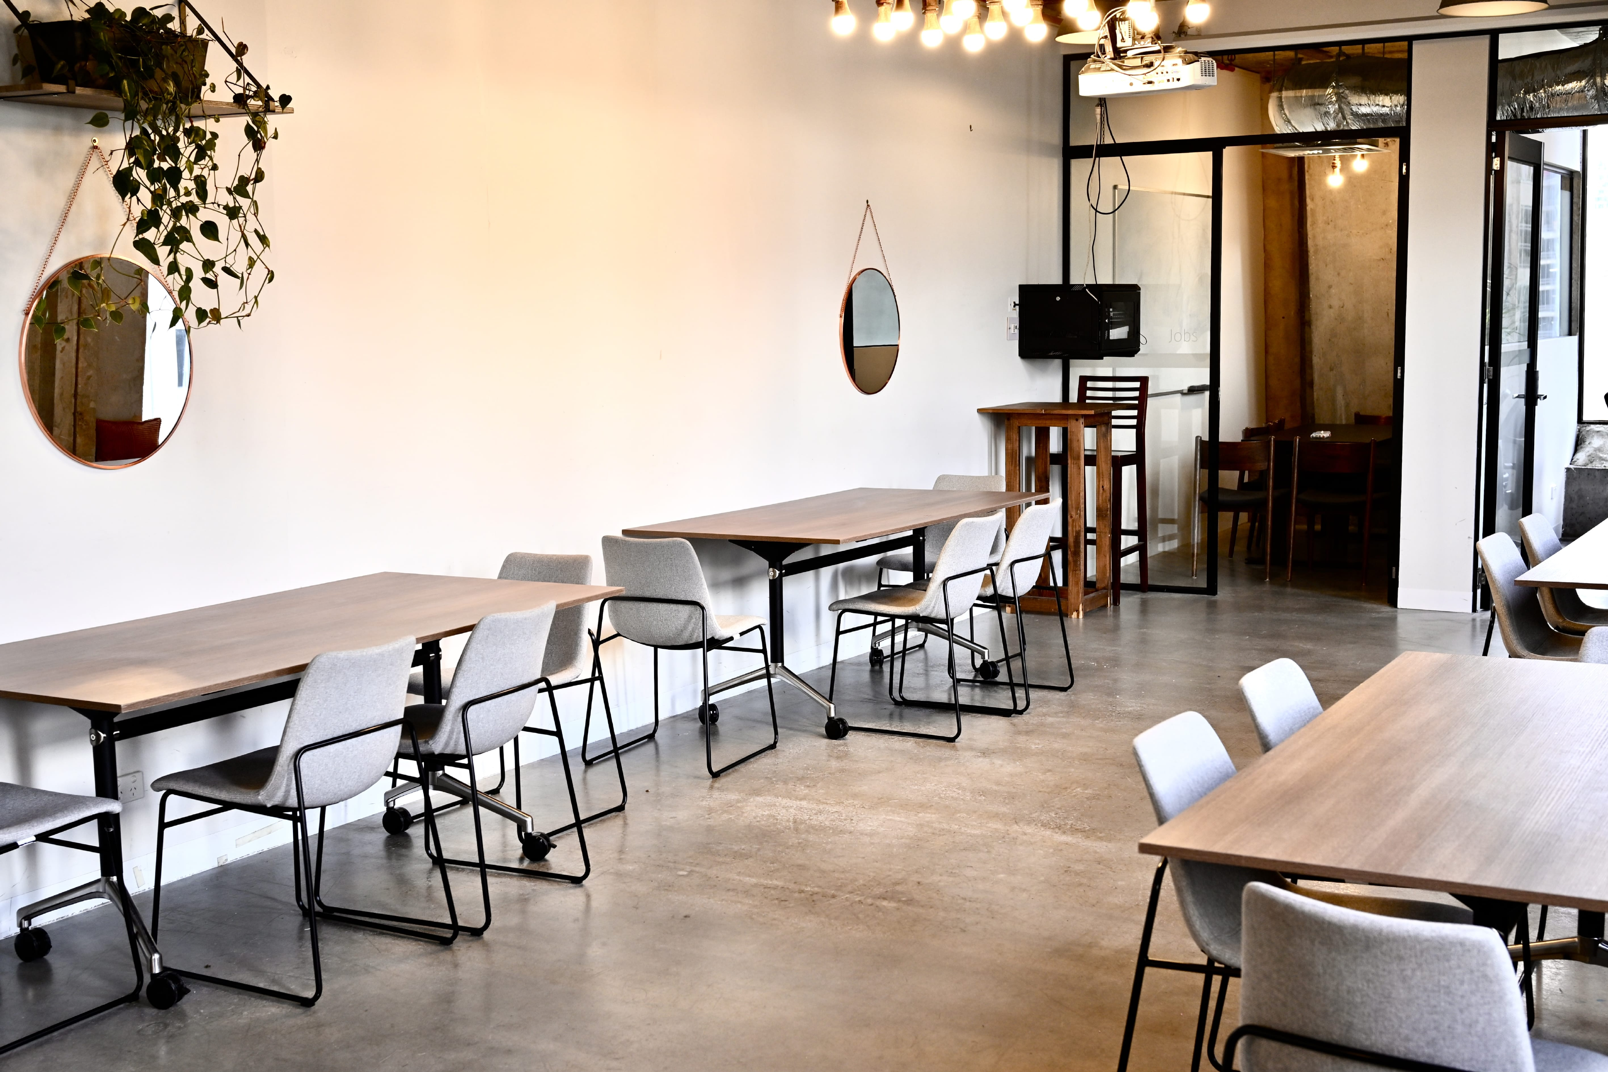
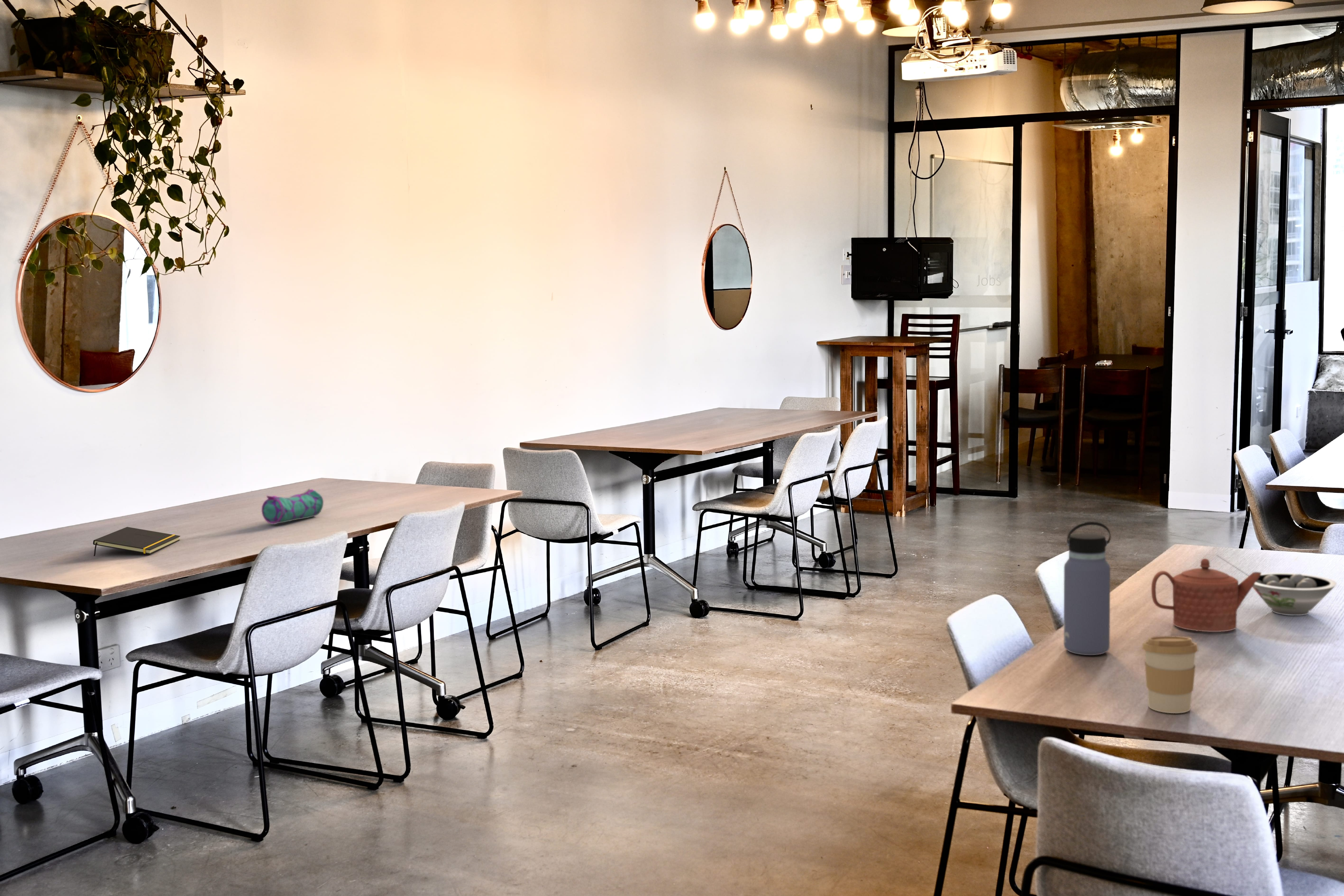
+ notepad [93,527,180,556]
+ pencil case [261,488,324,525]
+ teapot [1151,558,1261,632]
+ water bottle [1063,521,1111,656]
+ coffee cup [1142,636,1199,714]
+ bowl [1216,555,1337,616]
